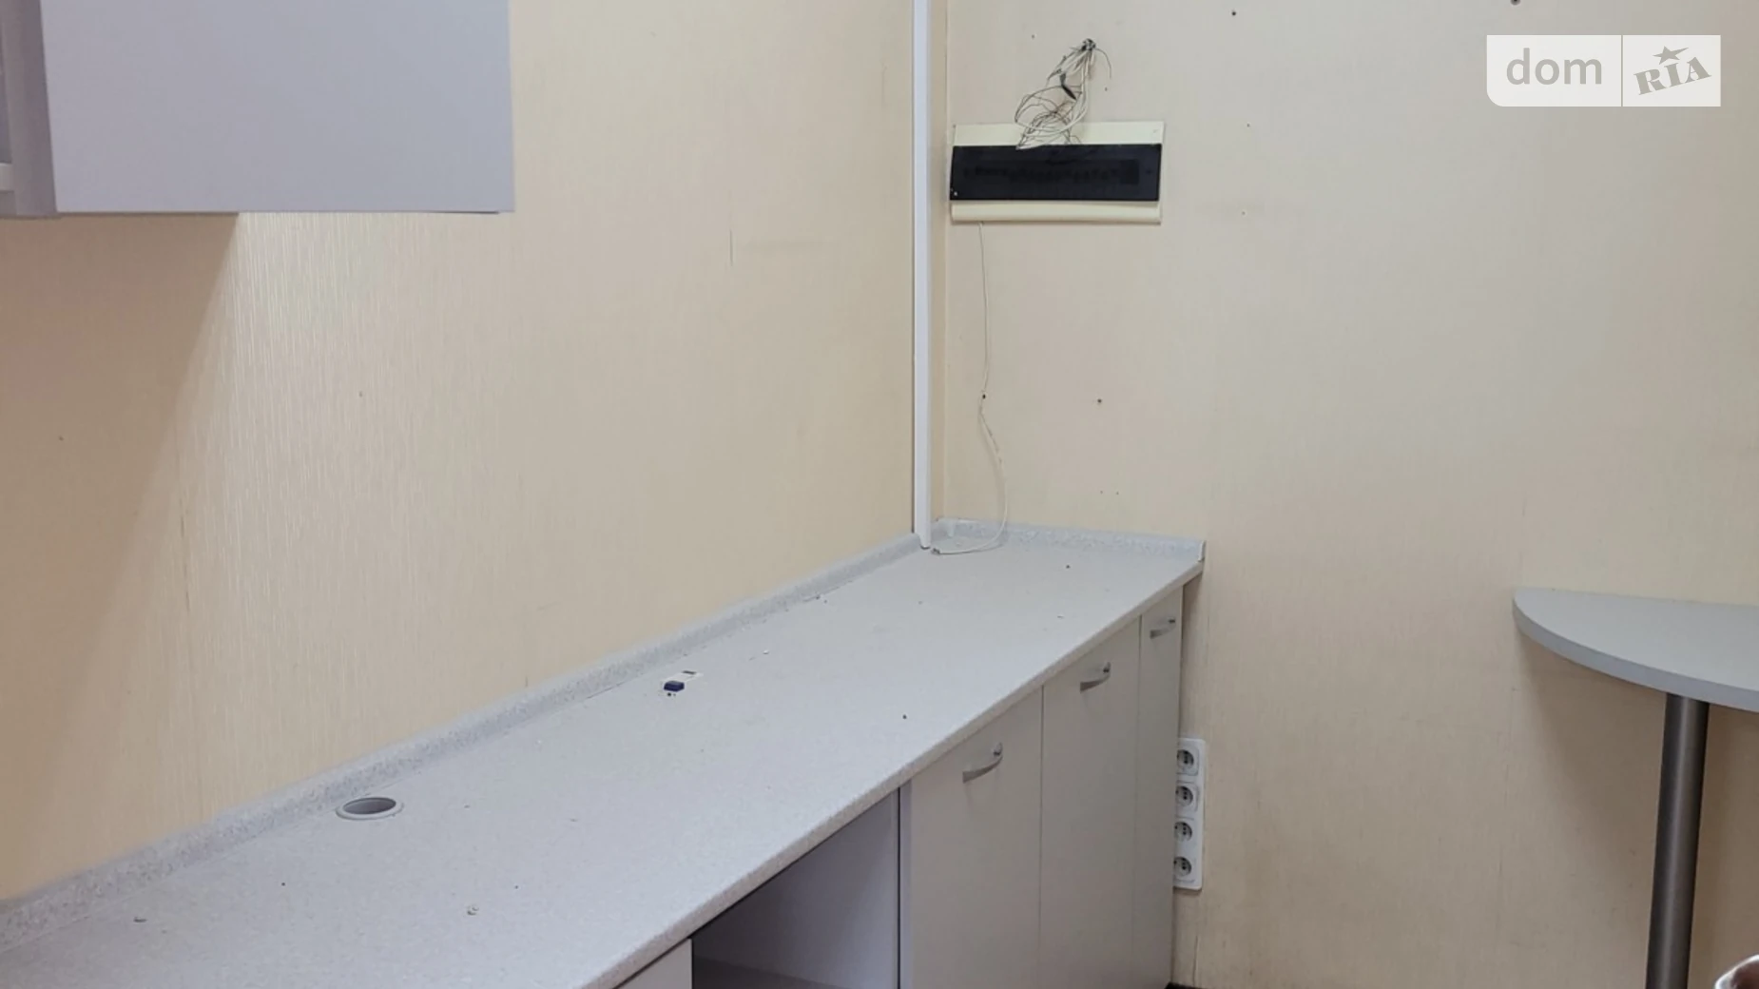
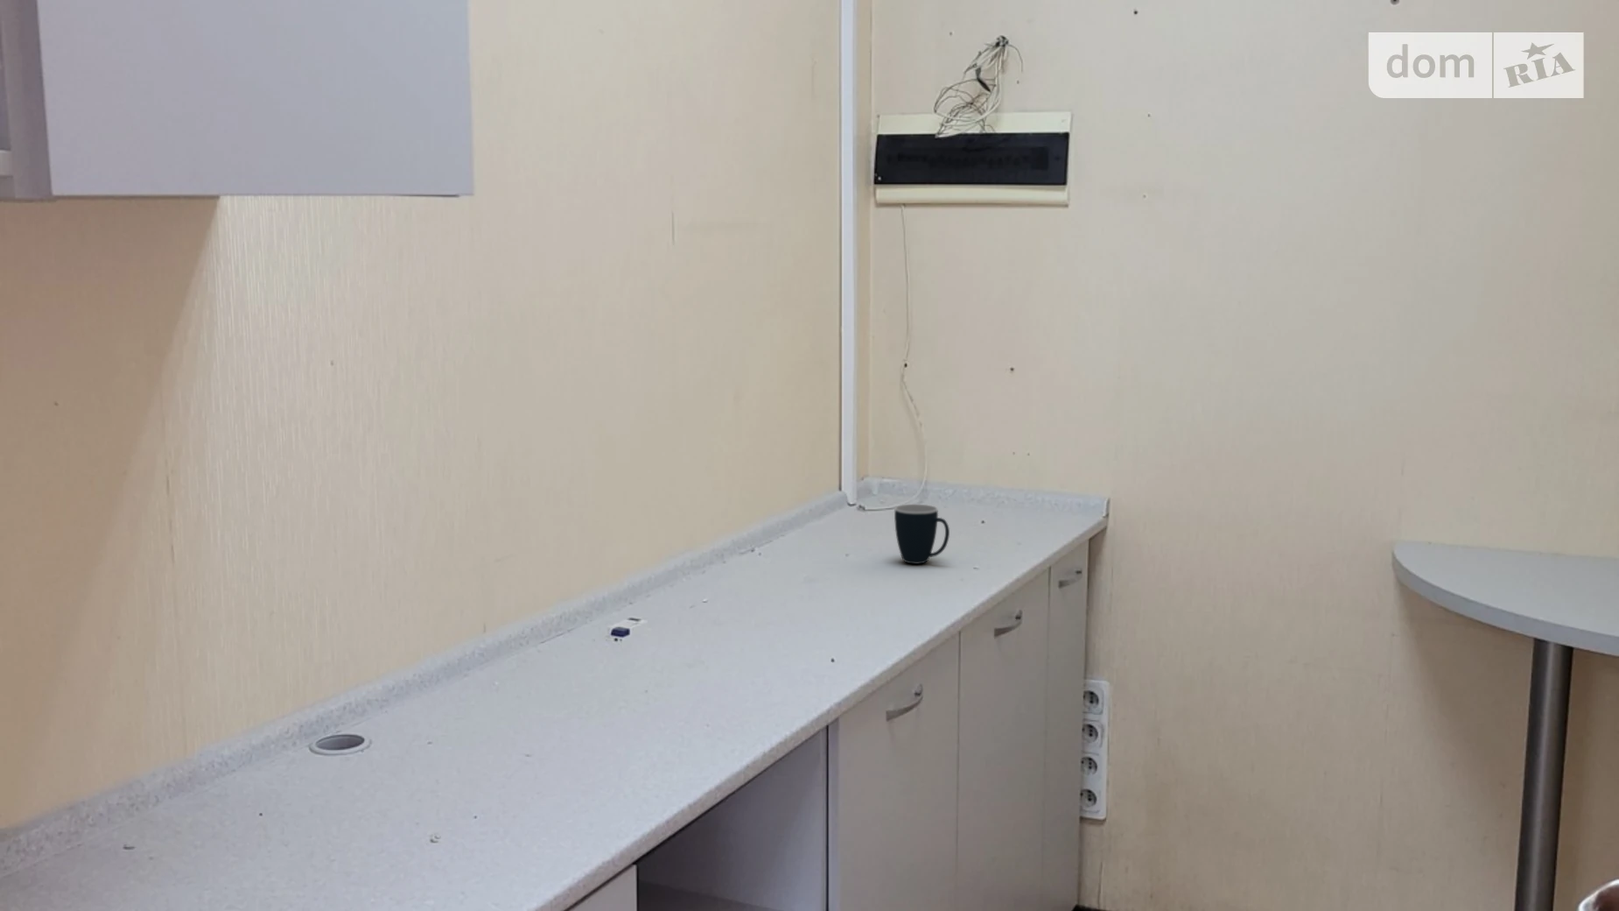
+ mug [894,504,951,565]
